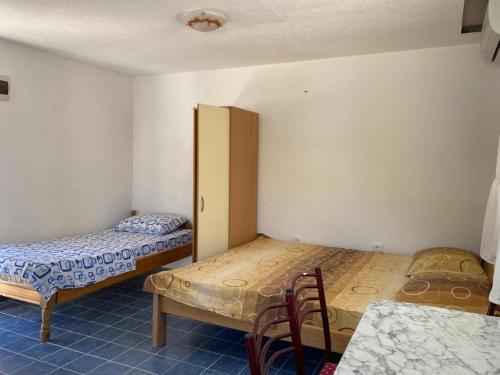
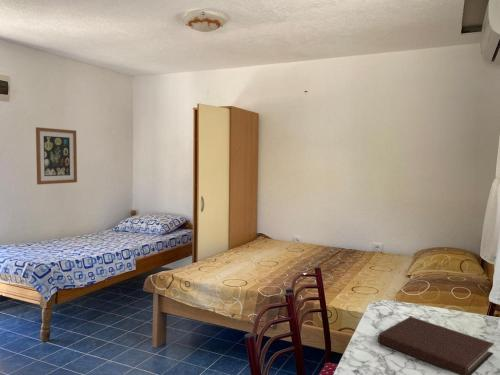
+ notebook [377,315,495,375]
+ wall art [35,126,78,186]
